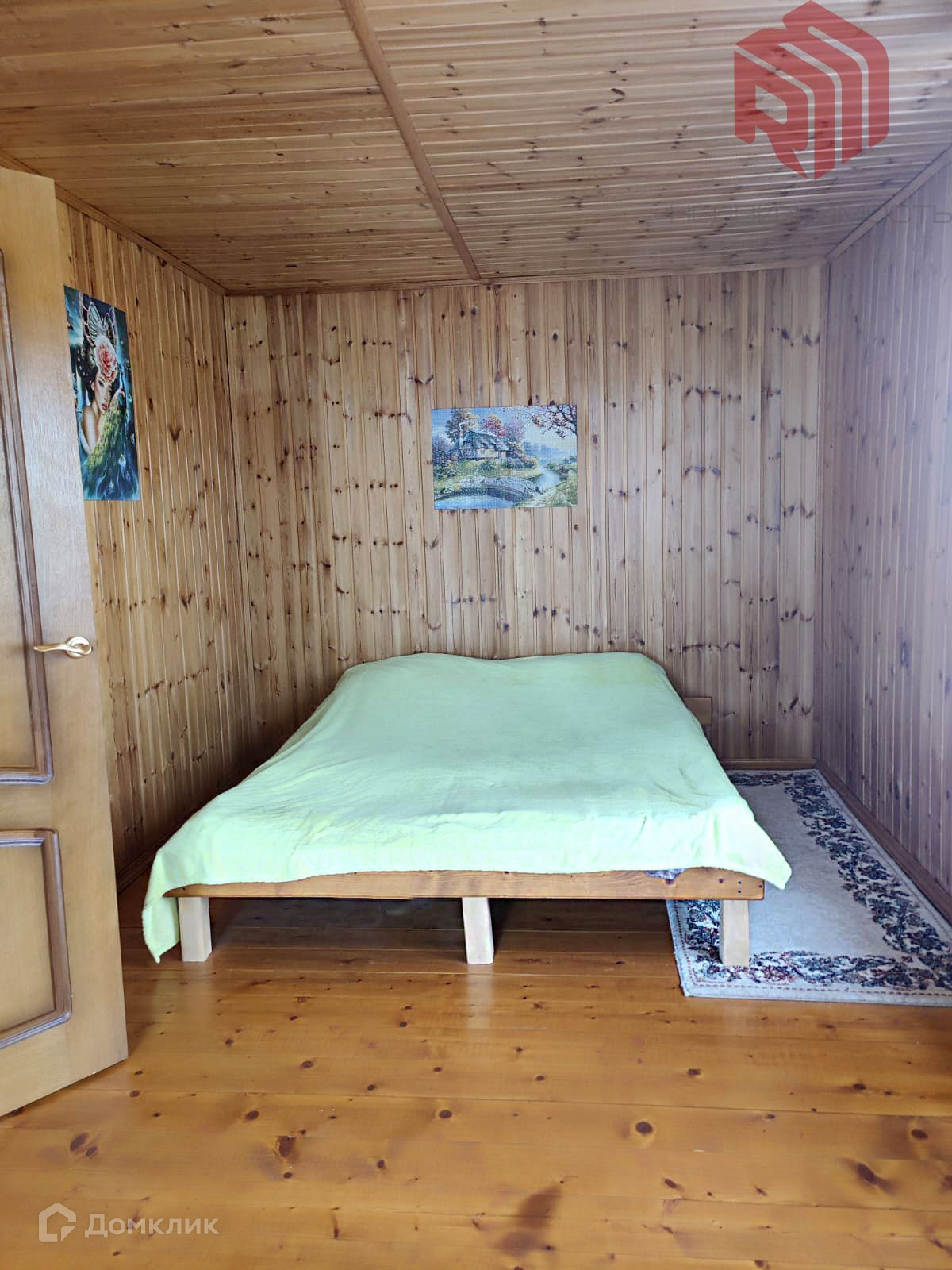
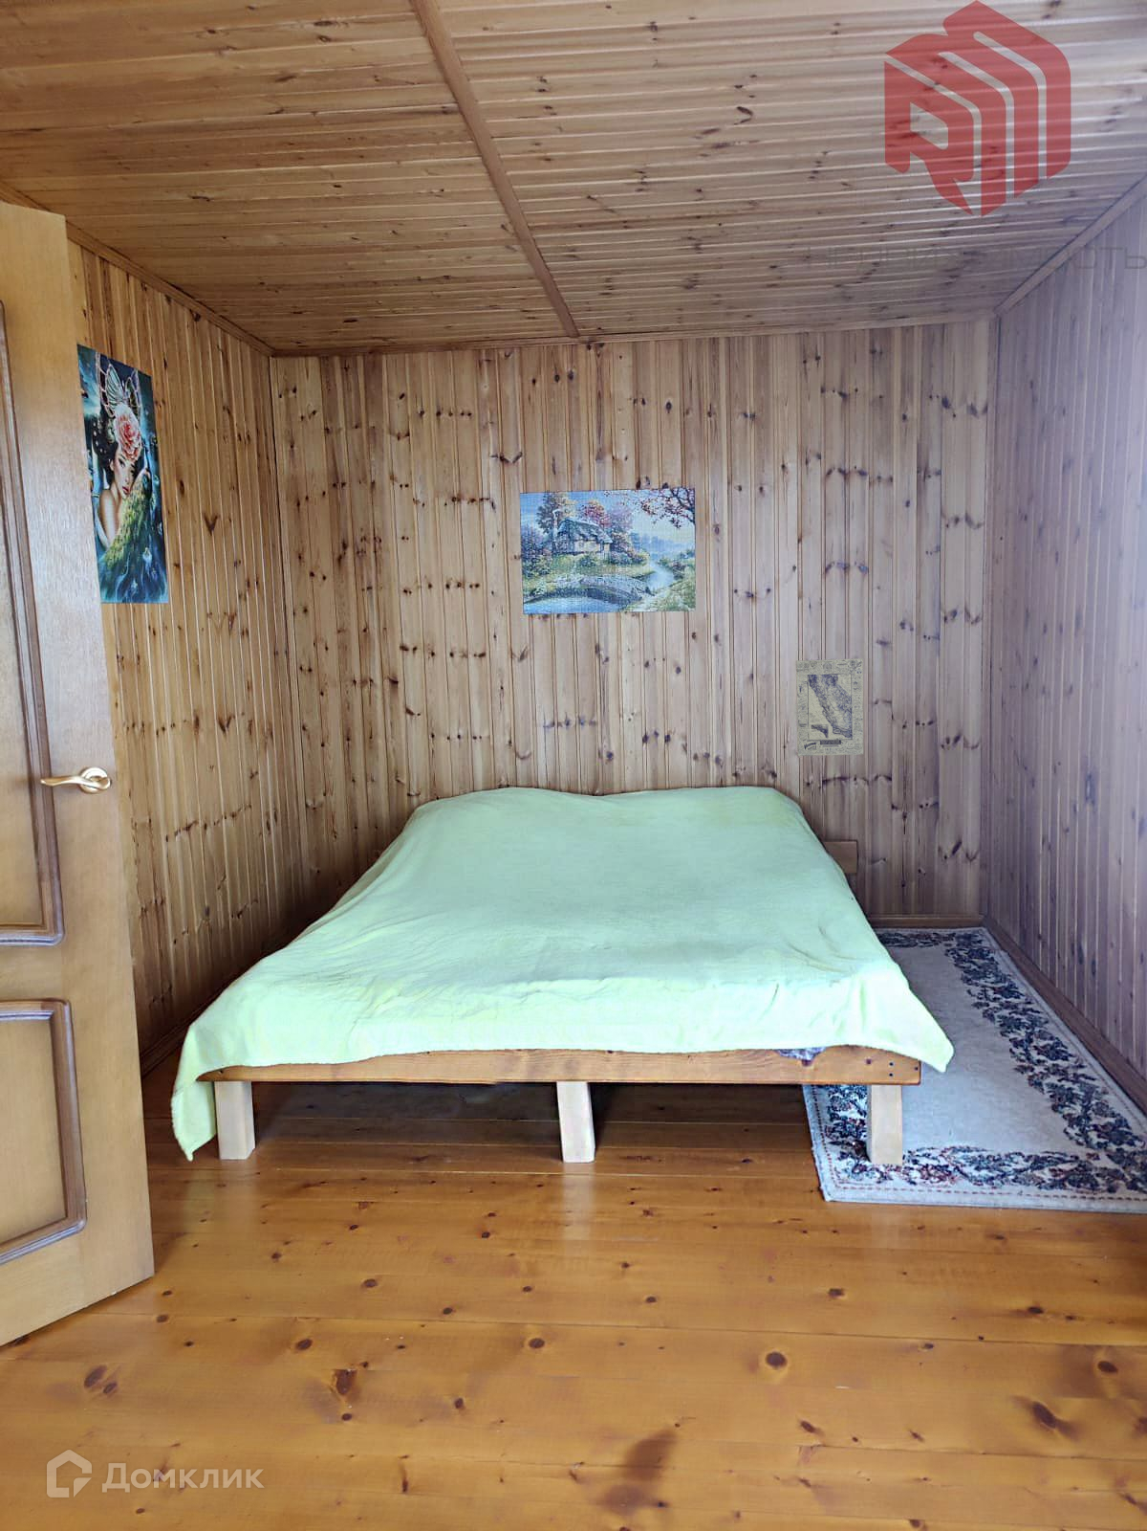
+ wall art [795,657,864,757]
